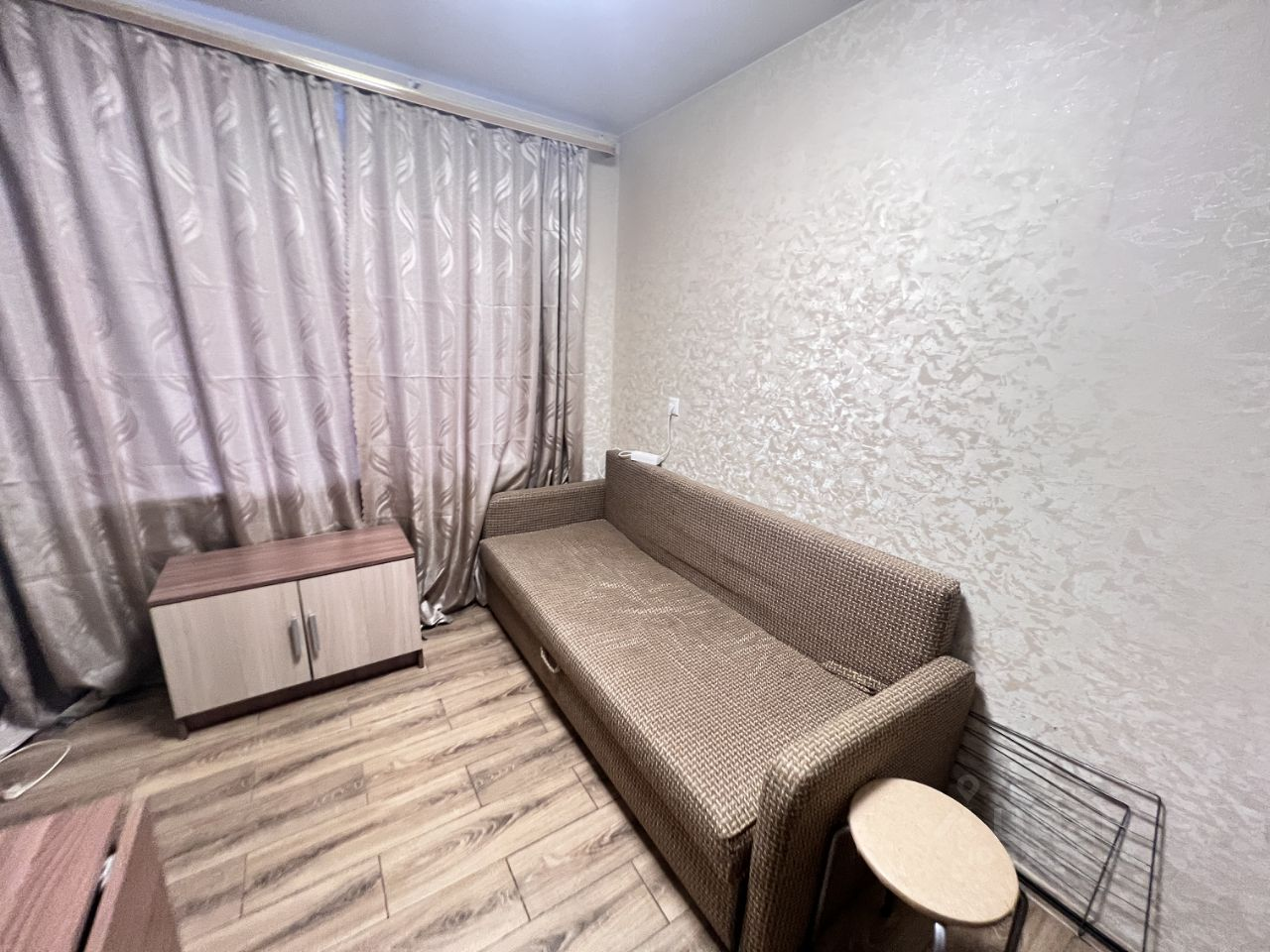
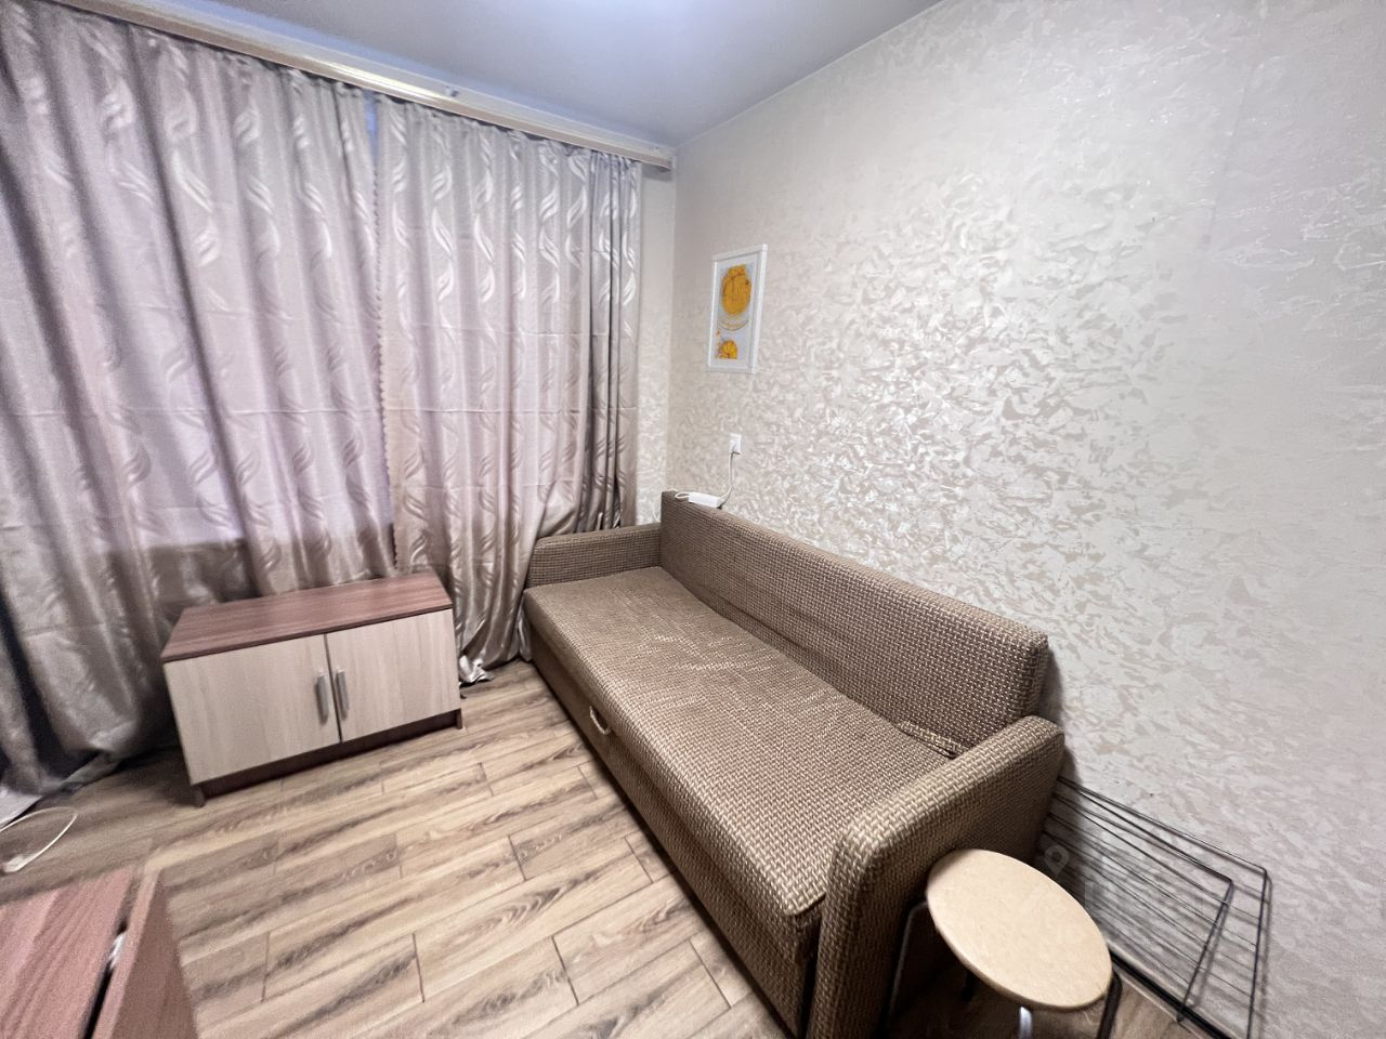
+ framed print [704,242,768,375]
